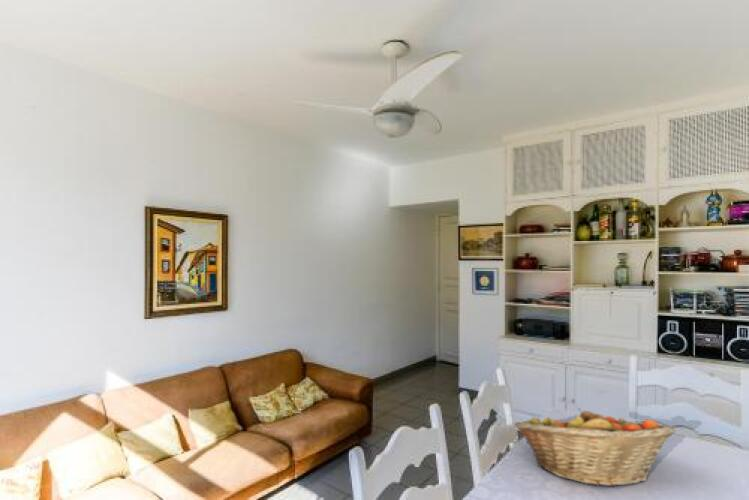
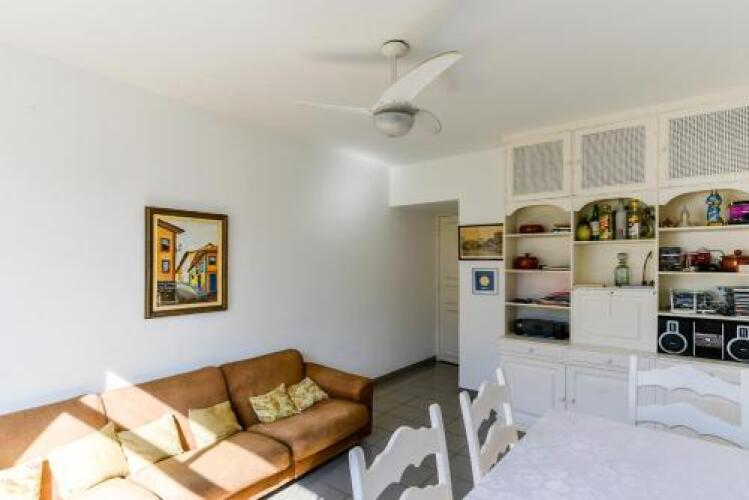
- fruit basket [513,407,677,488]
